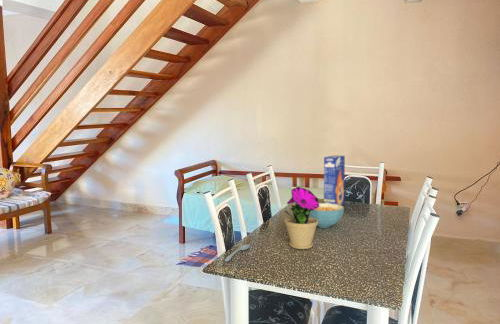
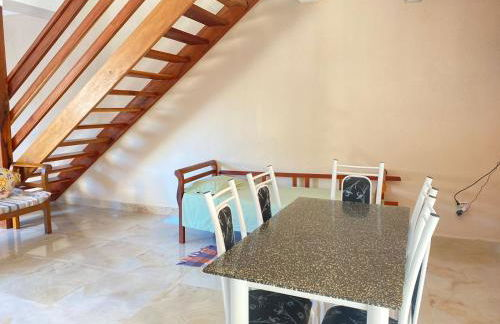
- cereal box [323,155,346,206]
- cereal bowl [309,202,345,229]
- flower pot [283,186,320,250]
- spoon [224,244,251,262]
